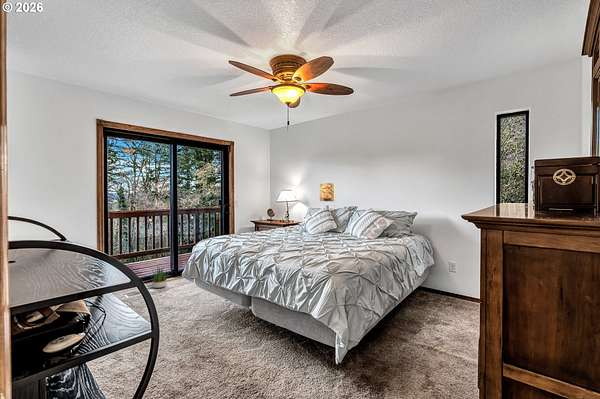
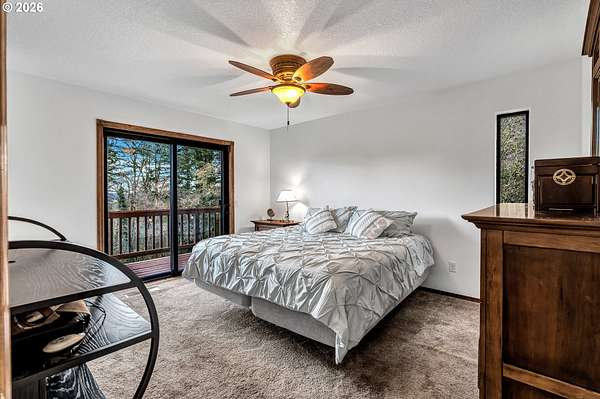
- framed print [318,182,336,203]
- potted plant [147,264,173,289]
